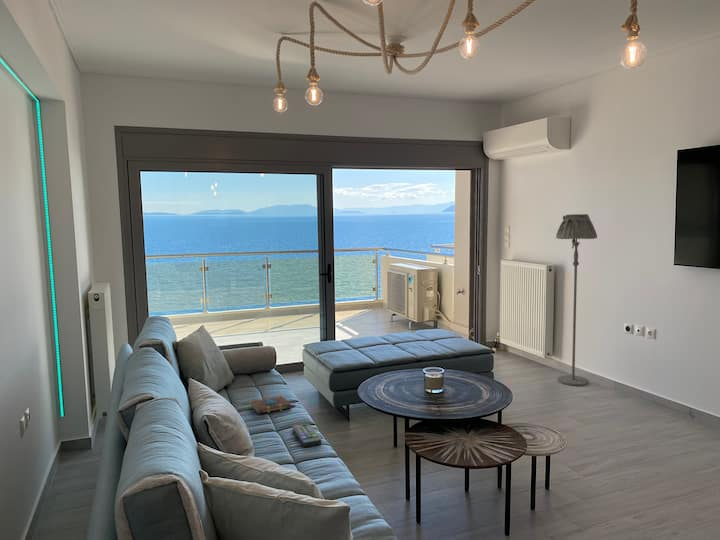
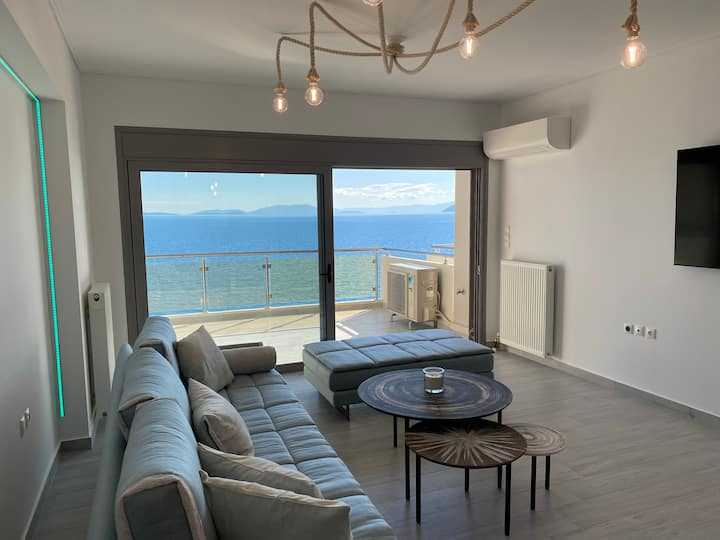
- floor lamp [555,213,598,387]
- remote control [292,423,322,448]
- book [248,395,296,415]
